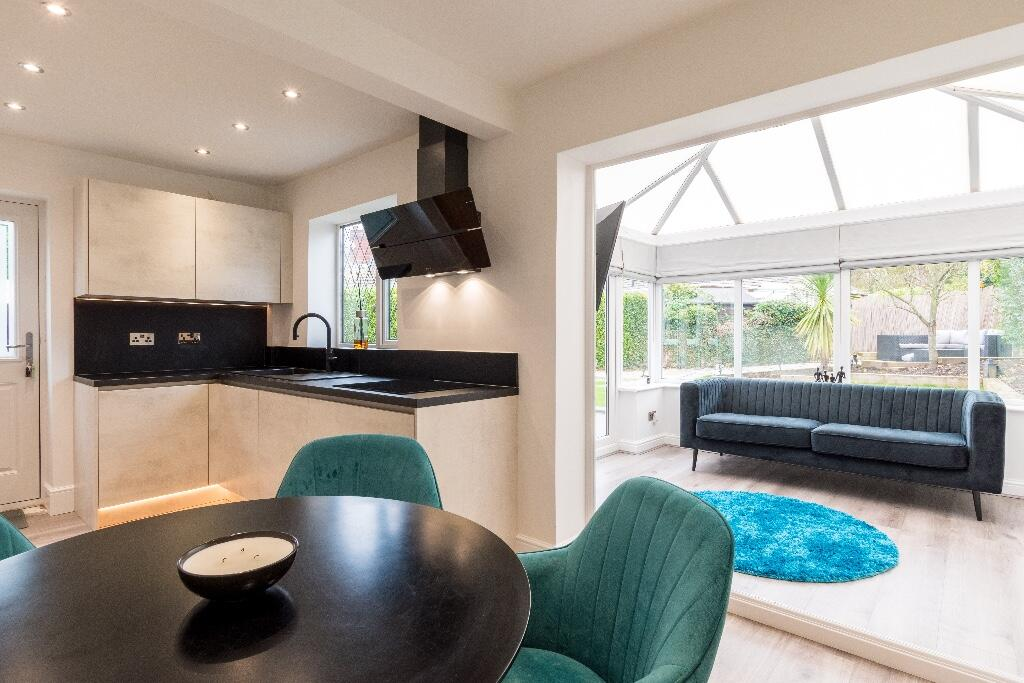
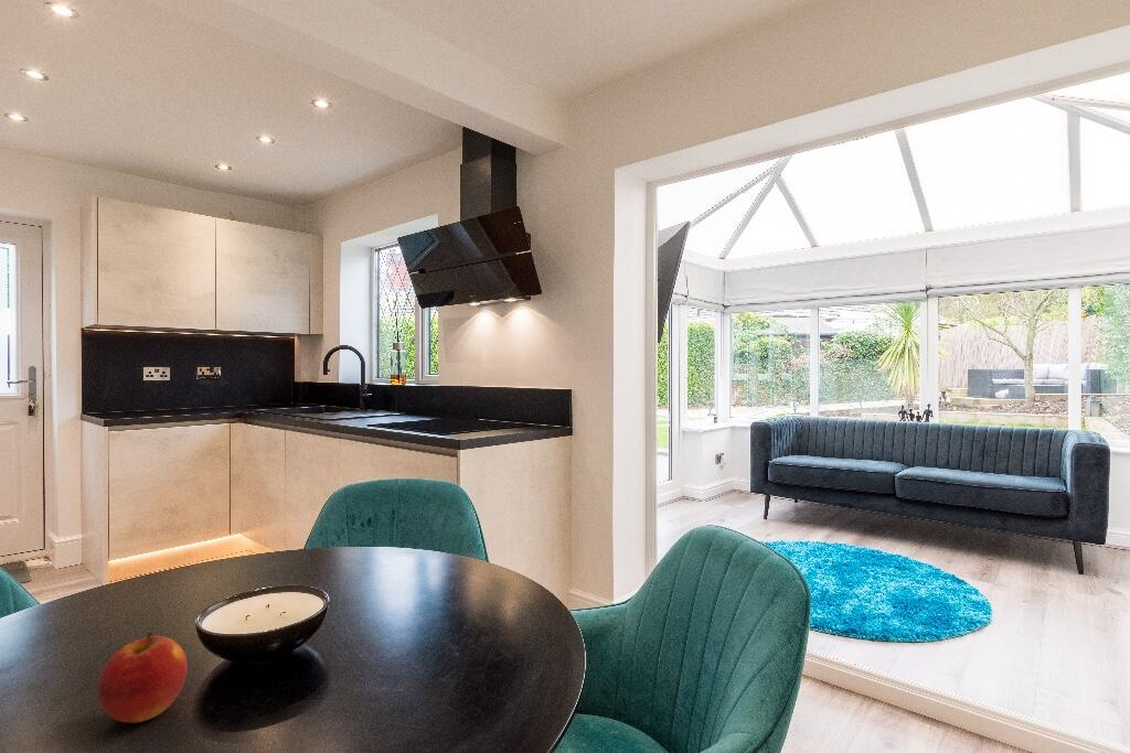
+ apple [97,632,189,724]
